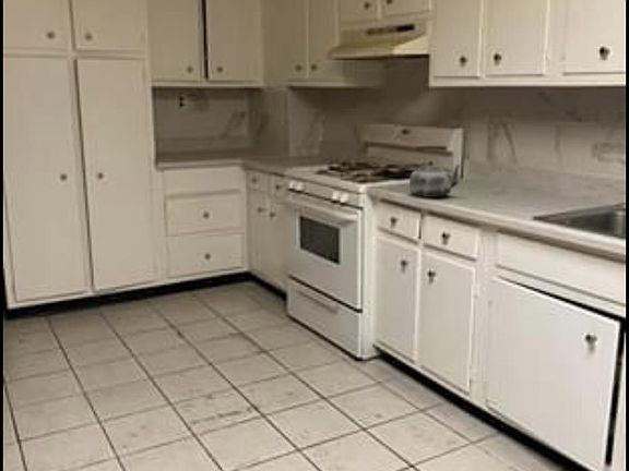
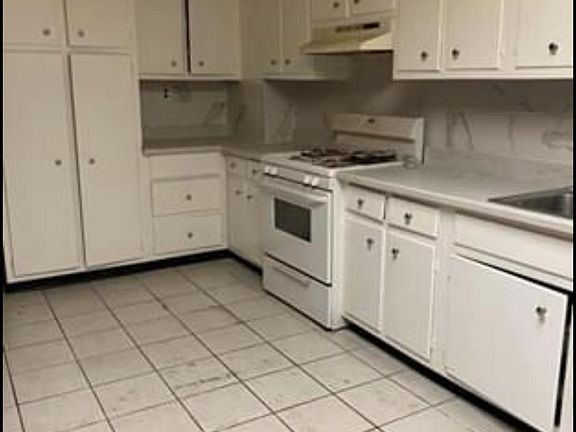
- kettle [408,144,463,198]
